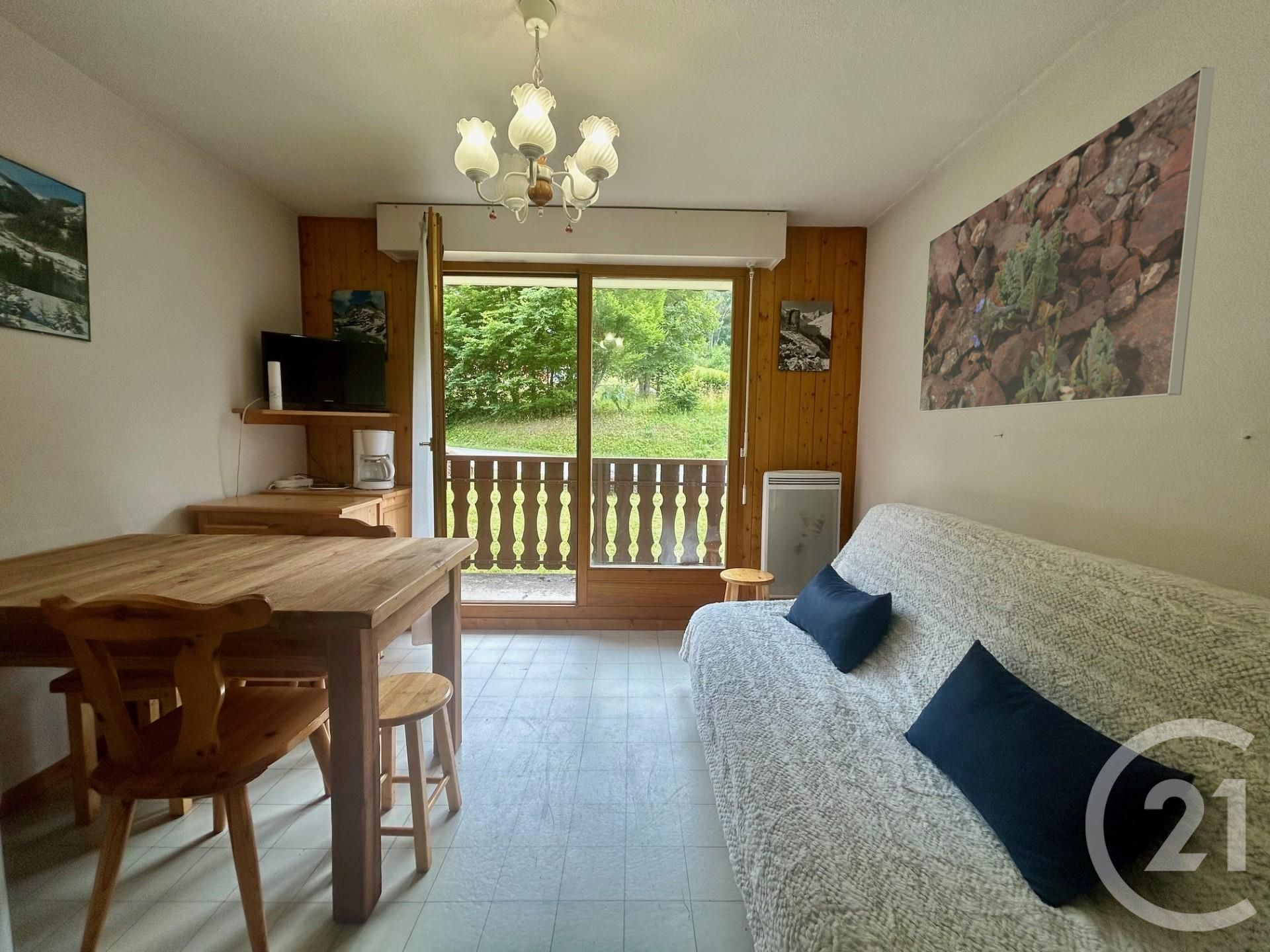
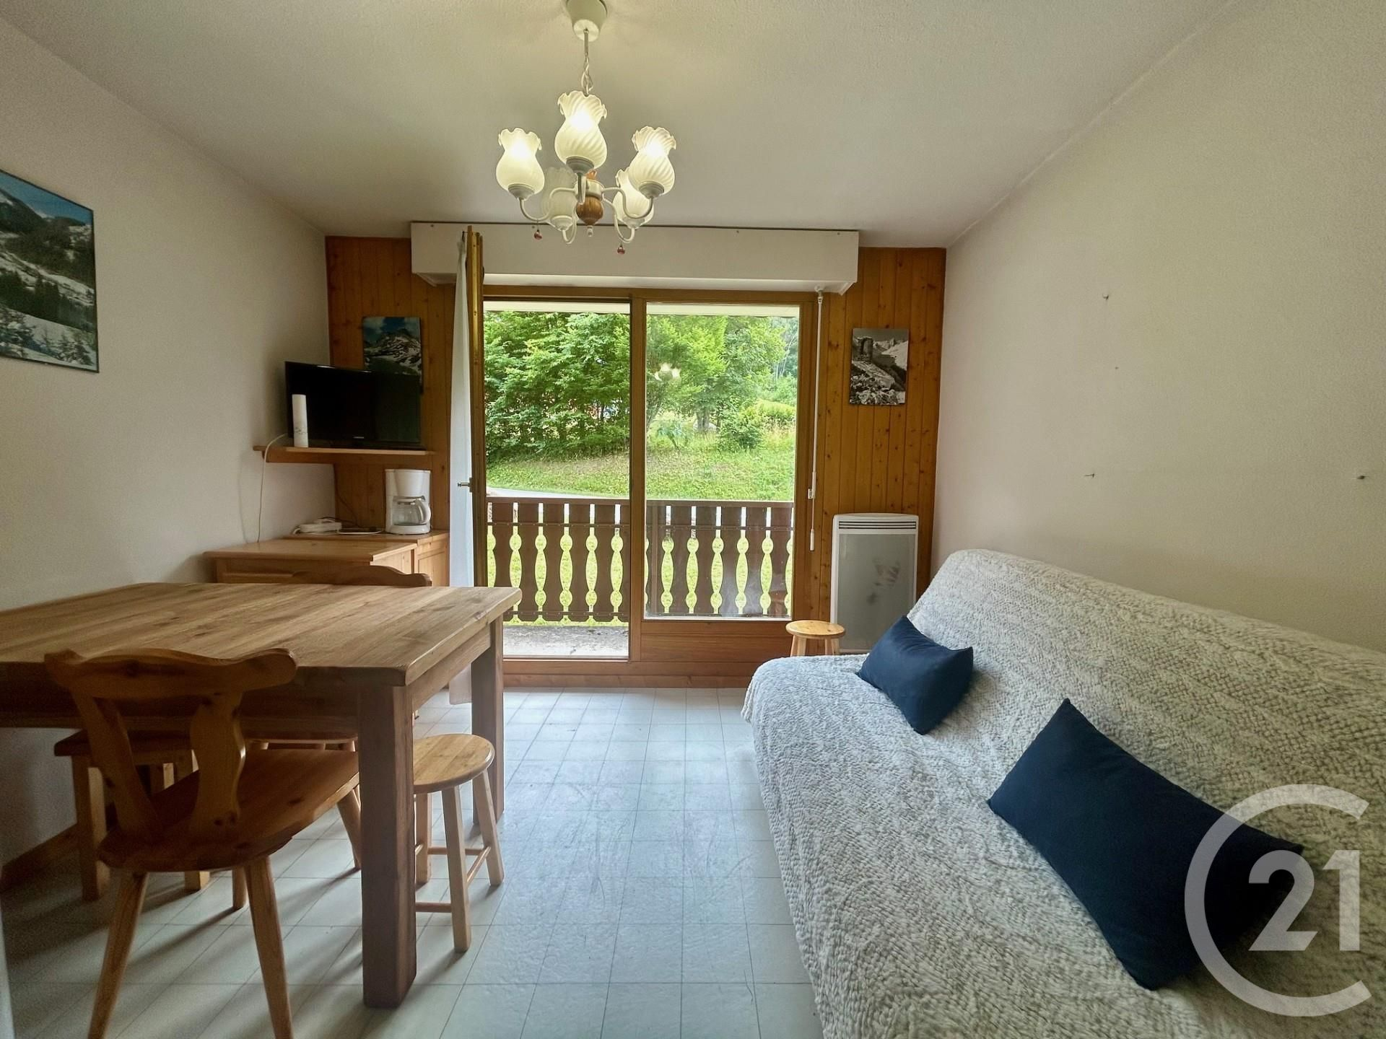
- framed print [918,66,1216,413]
